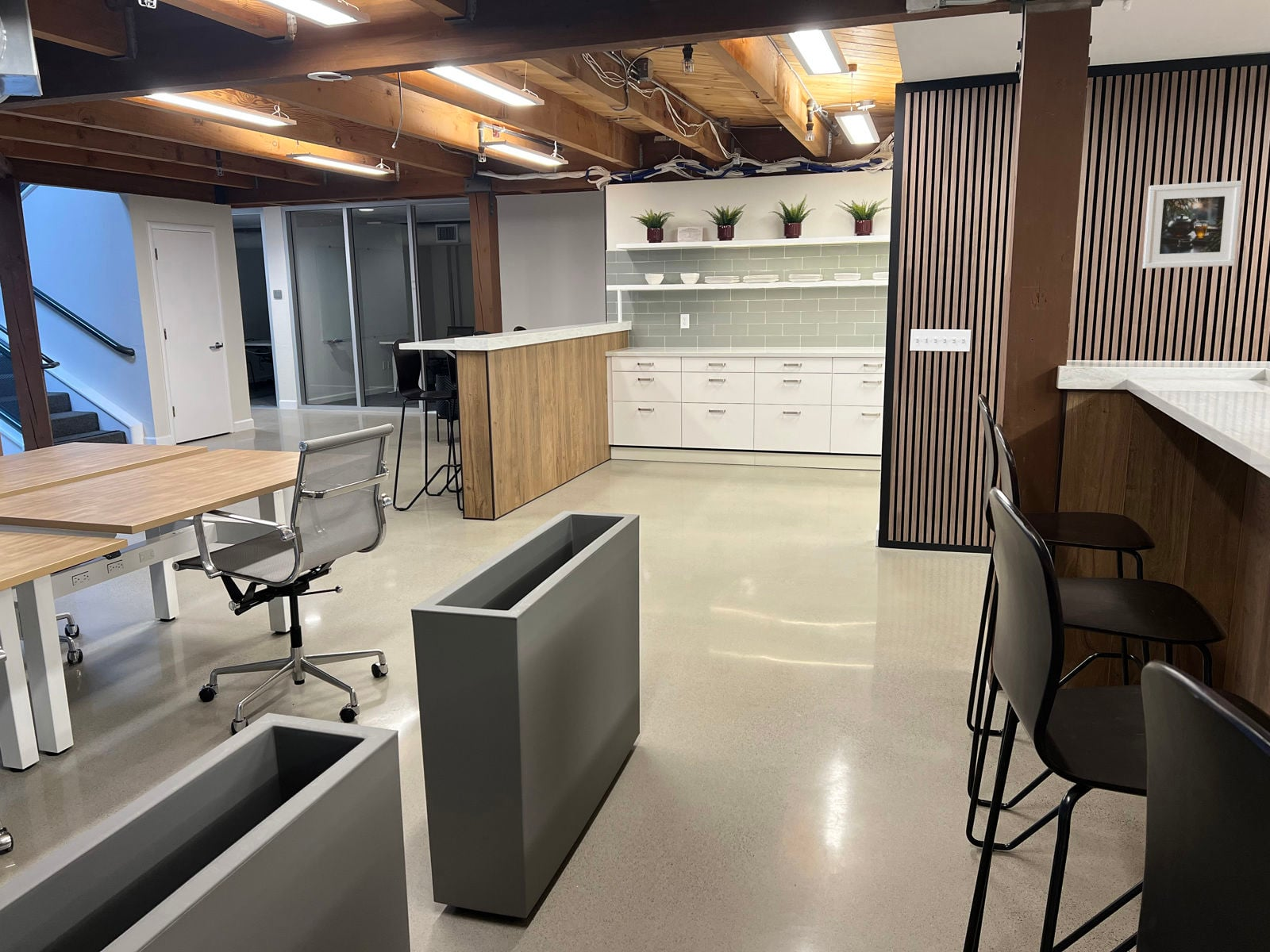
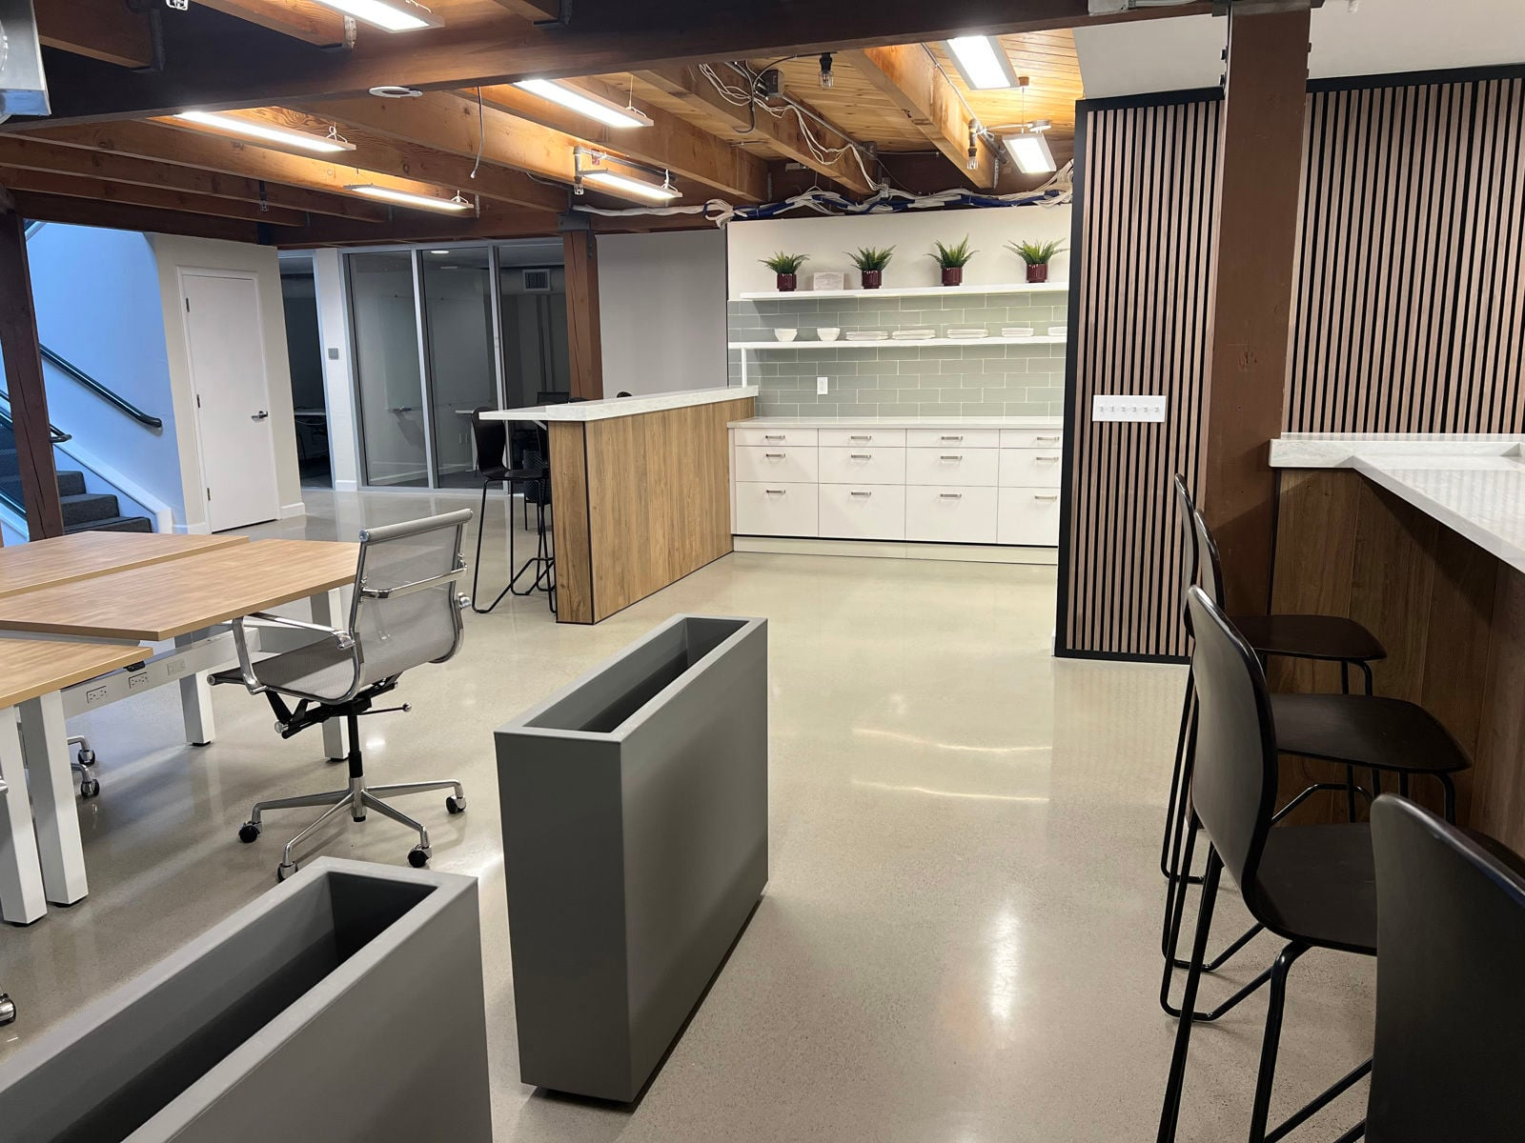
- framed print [1142,180,1243,269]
